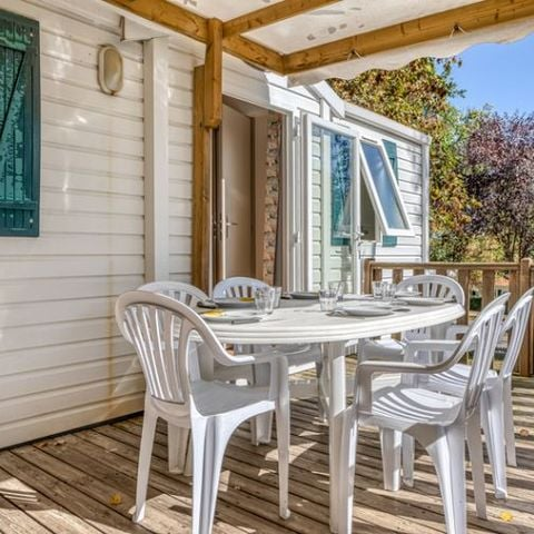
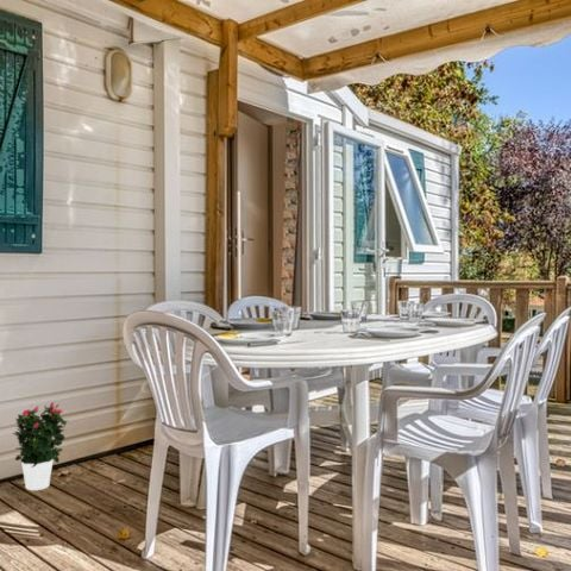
+ potted flower [12,401,68,491]
